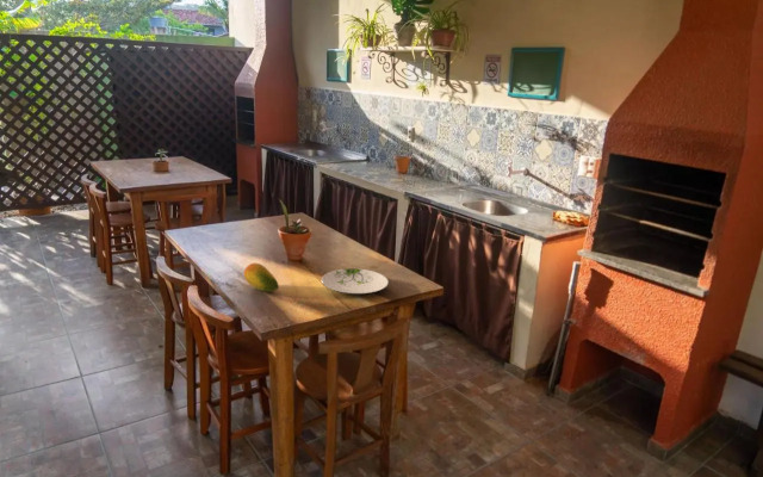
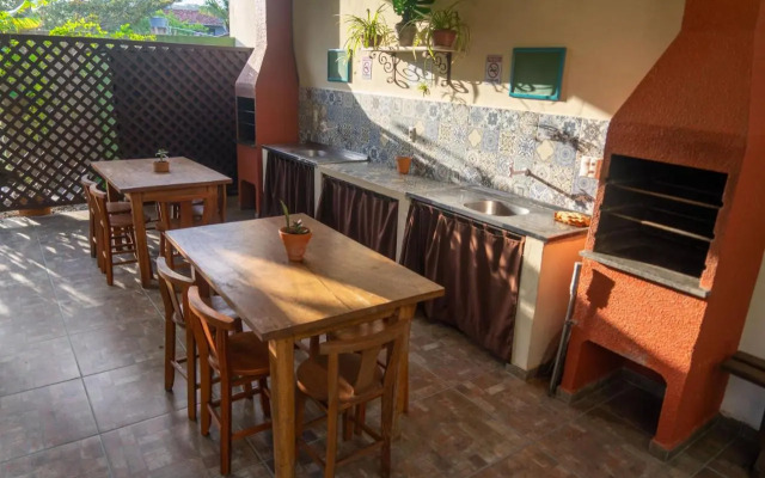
- fruit [243,262,280,293]
- plate [321,267,390,296]
